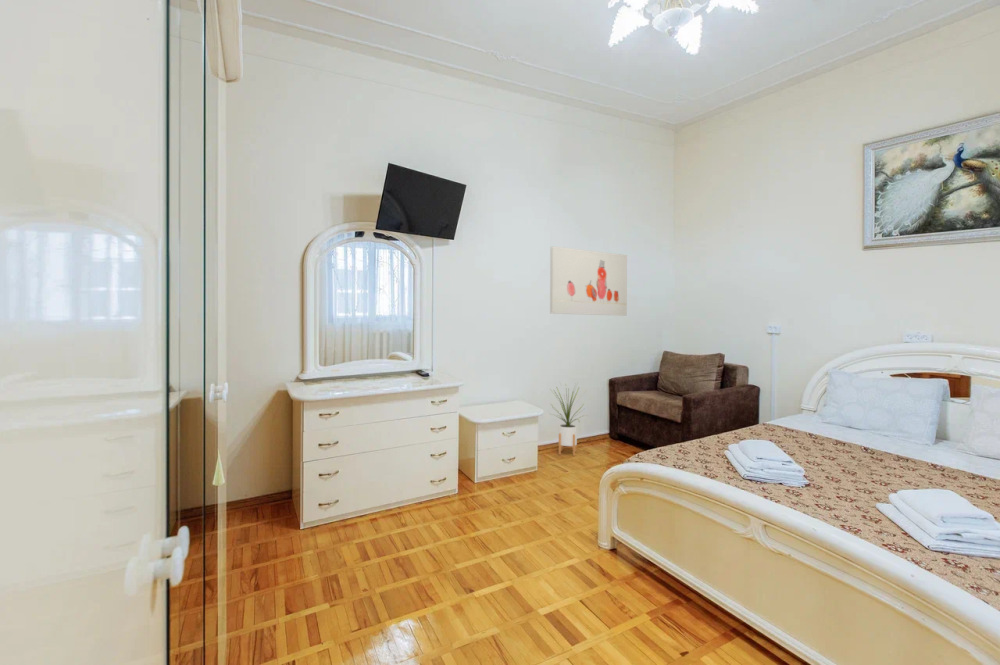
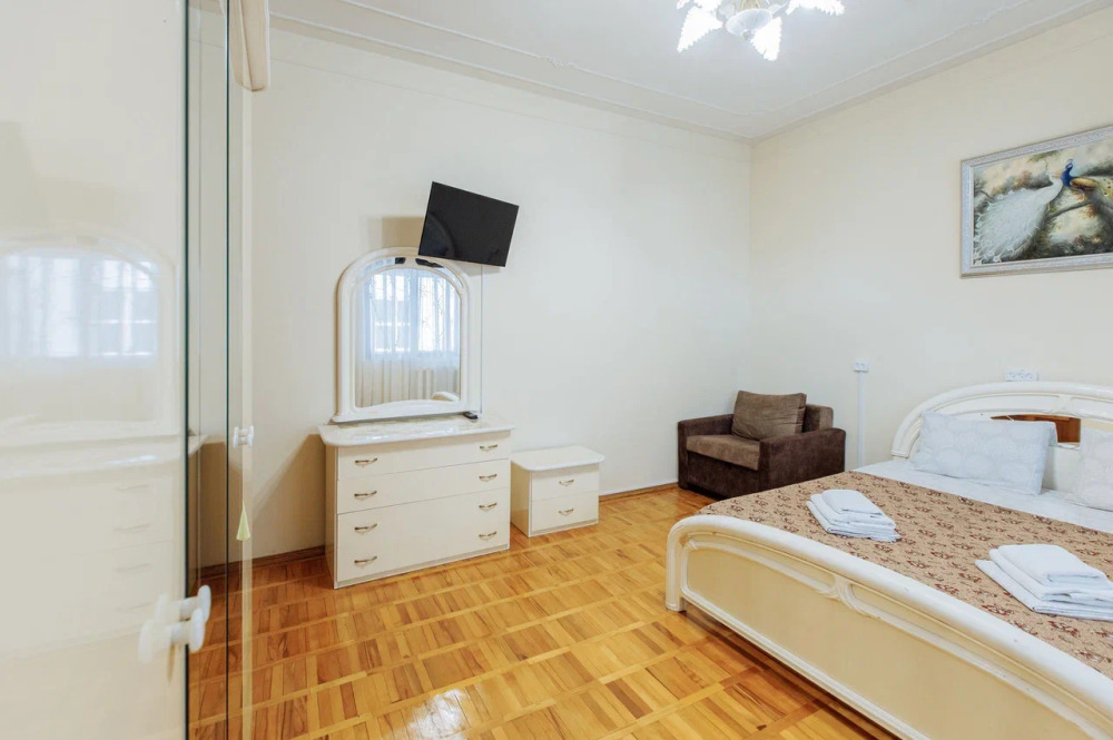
- house plant [549,382,588,457]
- wall art [549,245,628,317]
